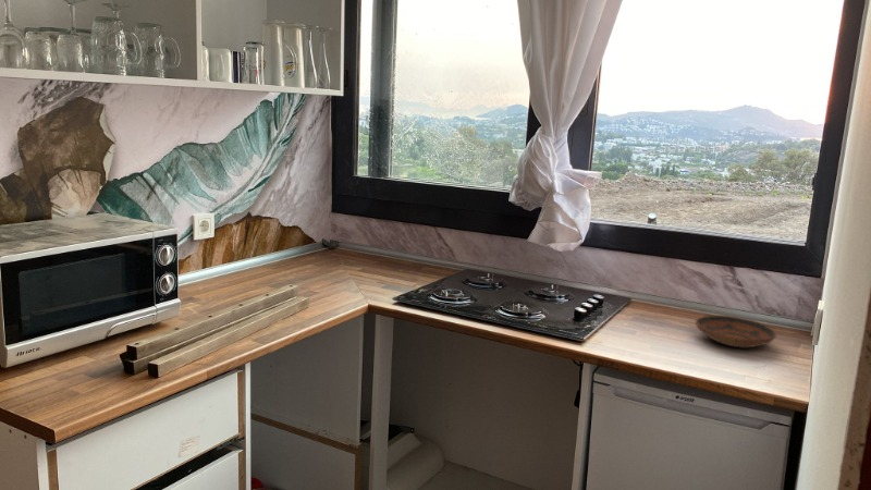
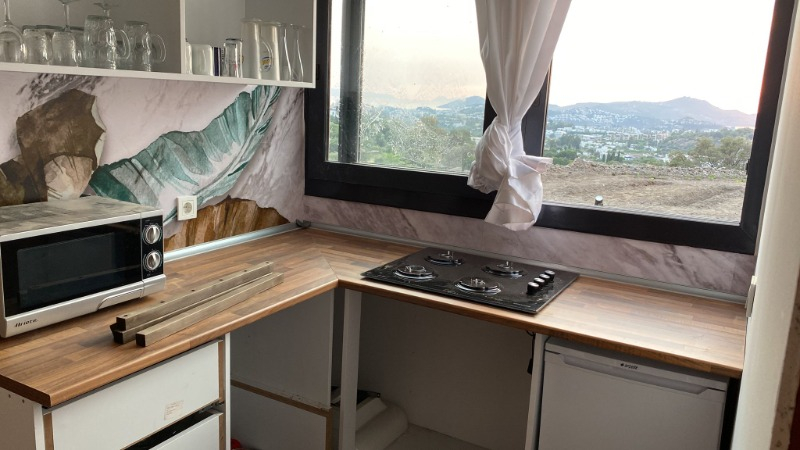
- bowl [694,315,778,348]
